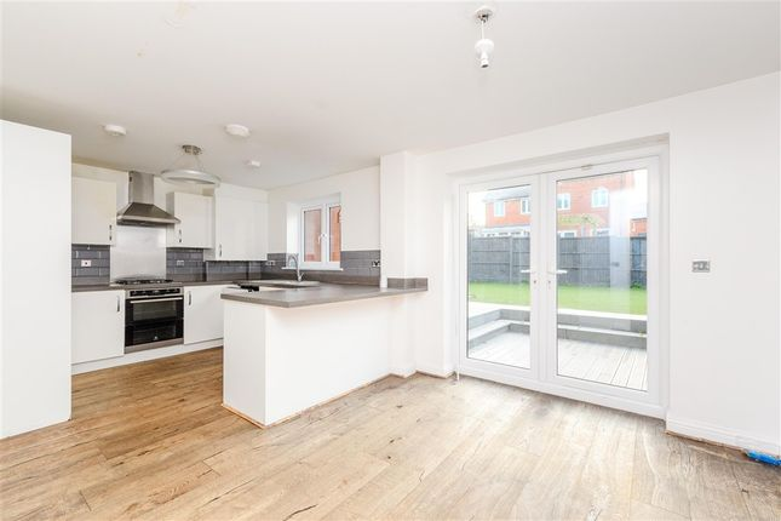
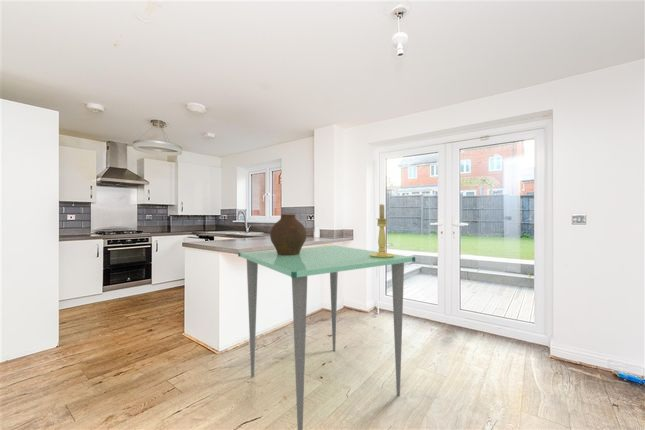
+ vase [269,213,307,255]
+ dining table [237,244,416,430]
+ candle holder [369,203,395,258]
